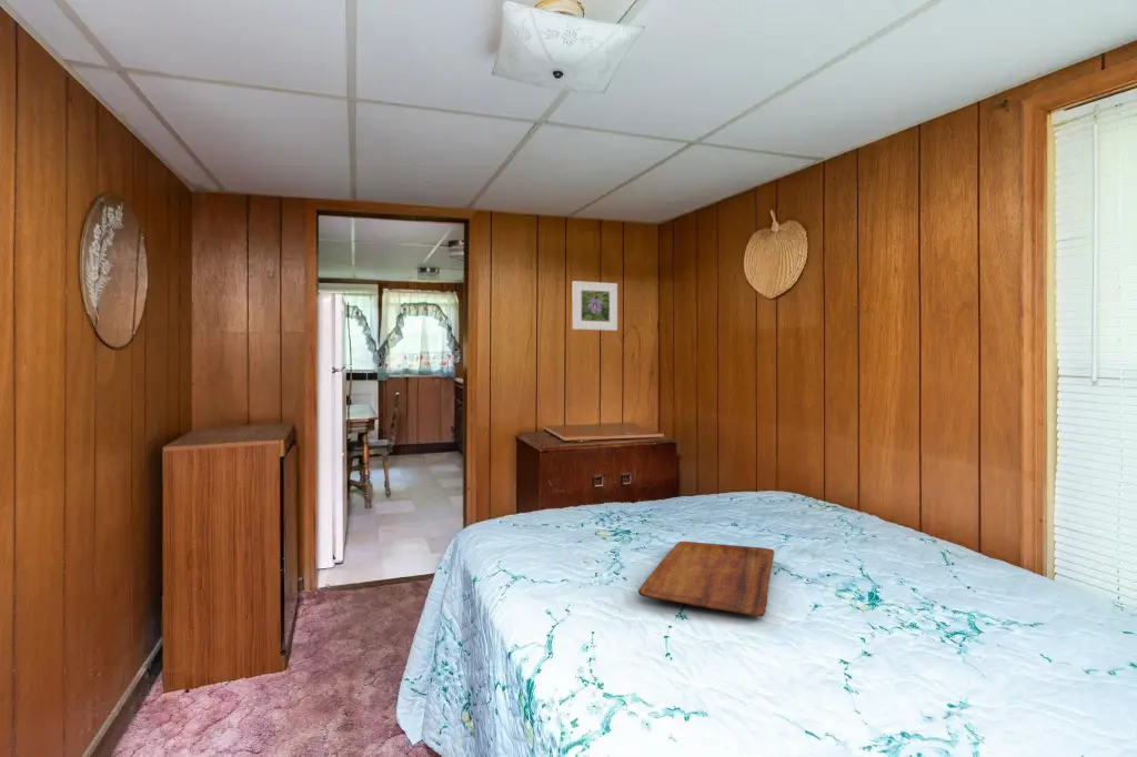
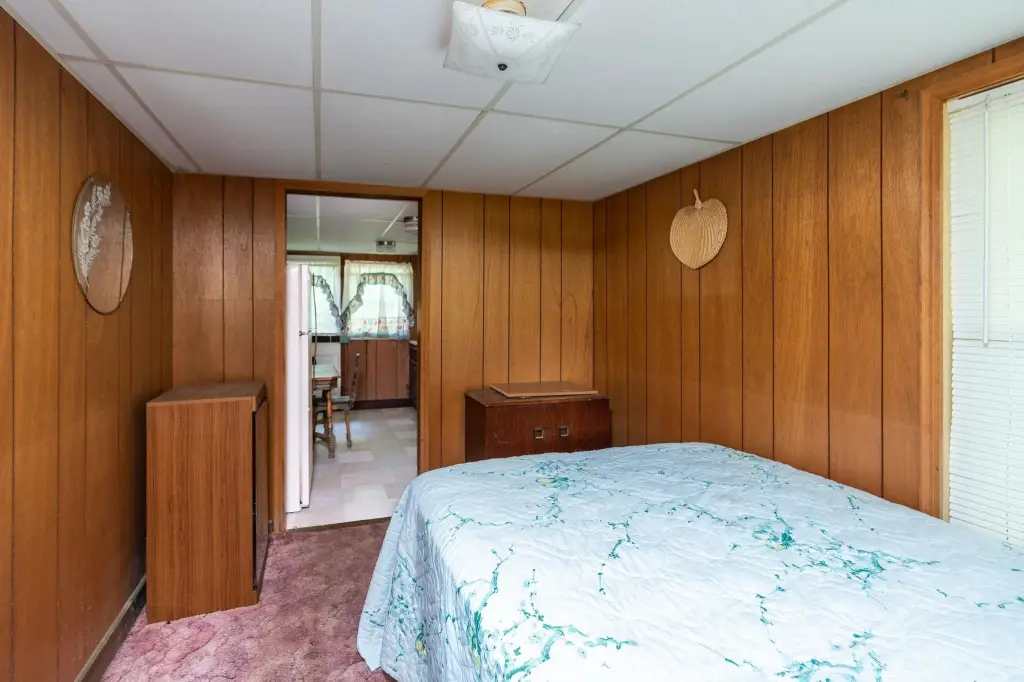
- tray [637,541,775,617]
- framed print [572,280,618,332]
